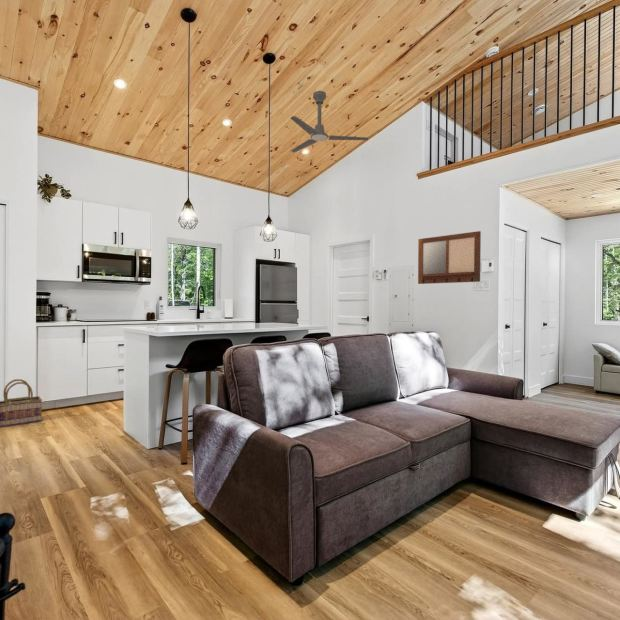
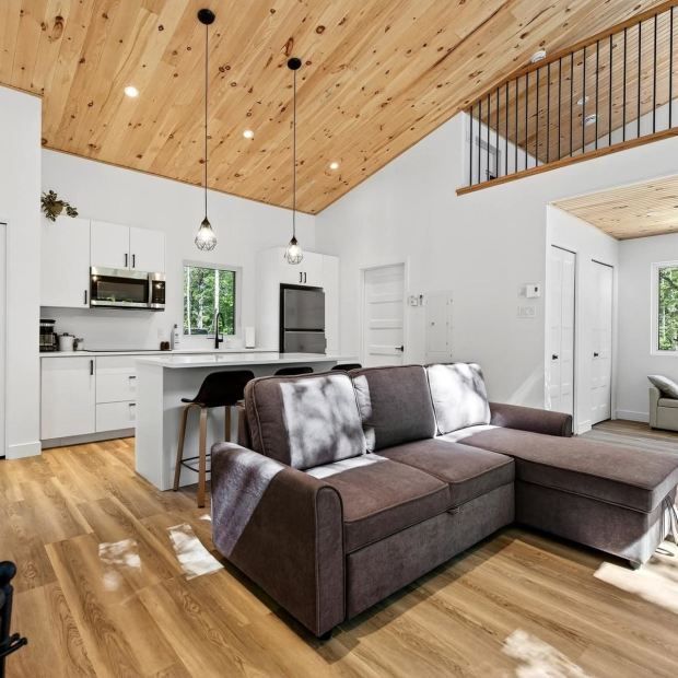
- basket [0,378,43,428]
- ceiling fan [290,90,369,153]
- writing board [417,230,482,285]
